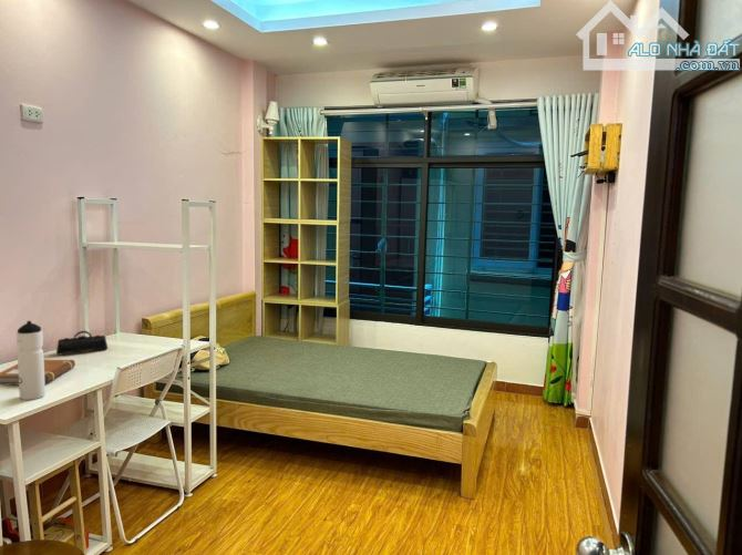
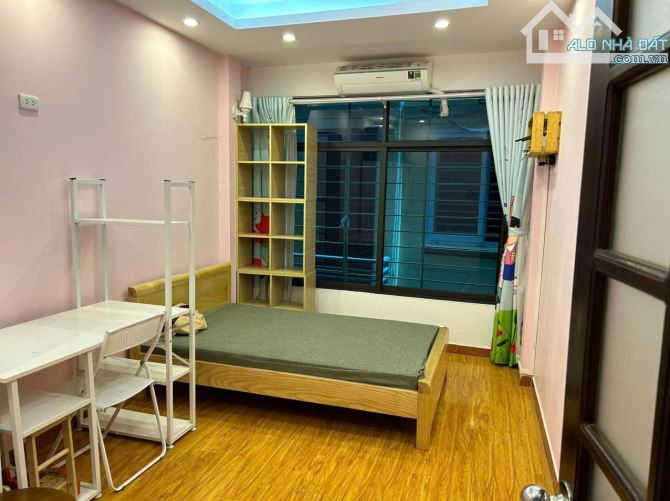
- pencil case [55,330,109,356]
- water bottle [16,320,47,401]
- notebook [0,359,76,386]
